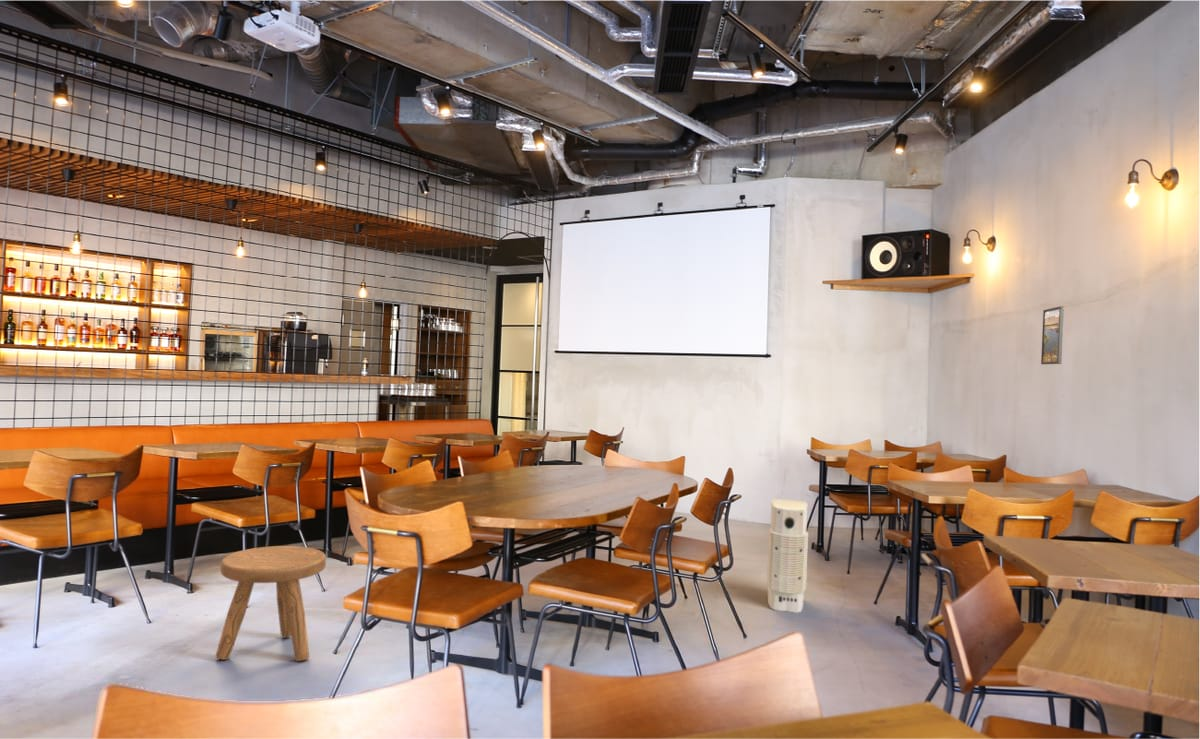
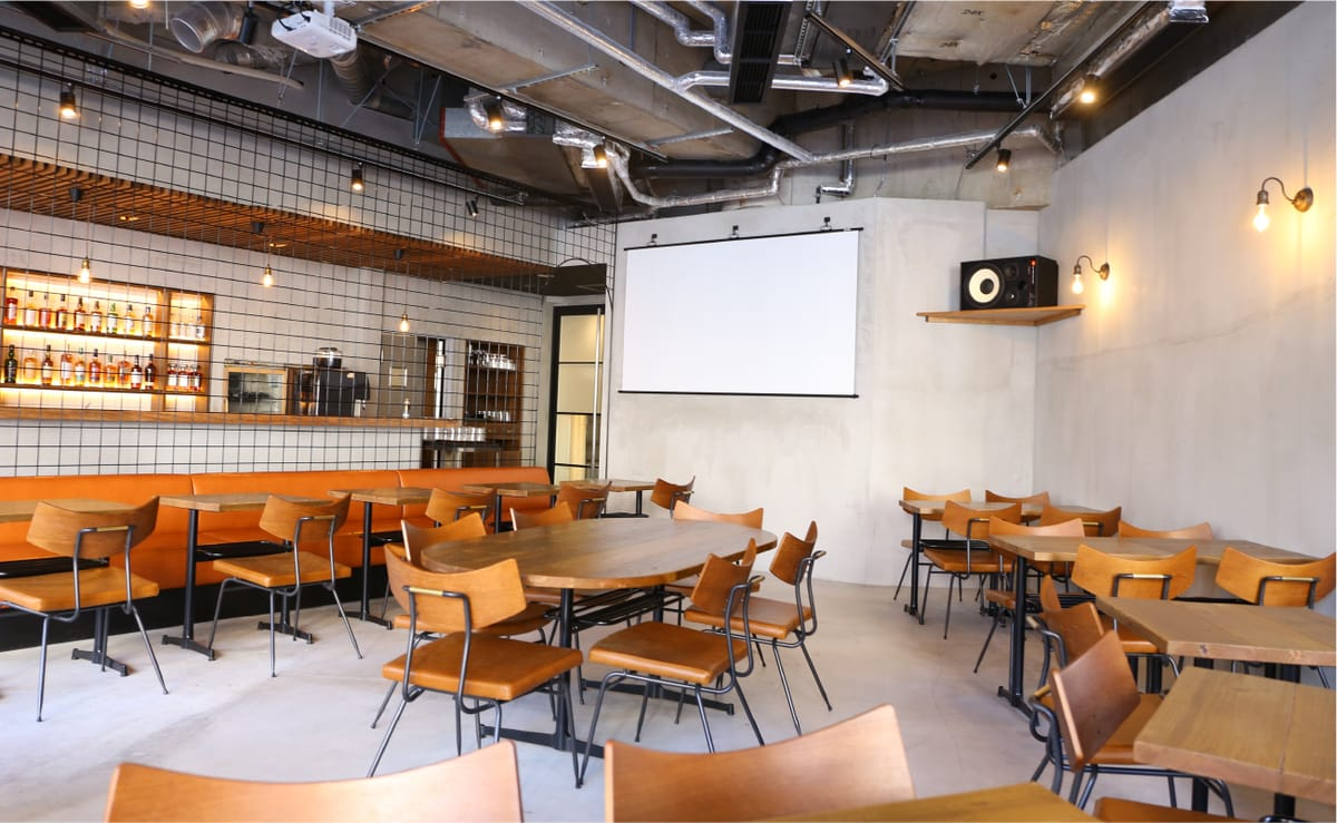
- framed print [1040,305,1065,365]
- air purifier [766,498,809,614]
- stool [215,545,327,662]
